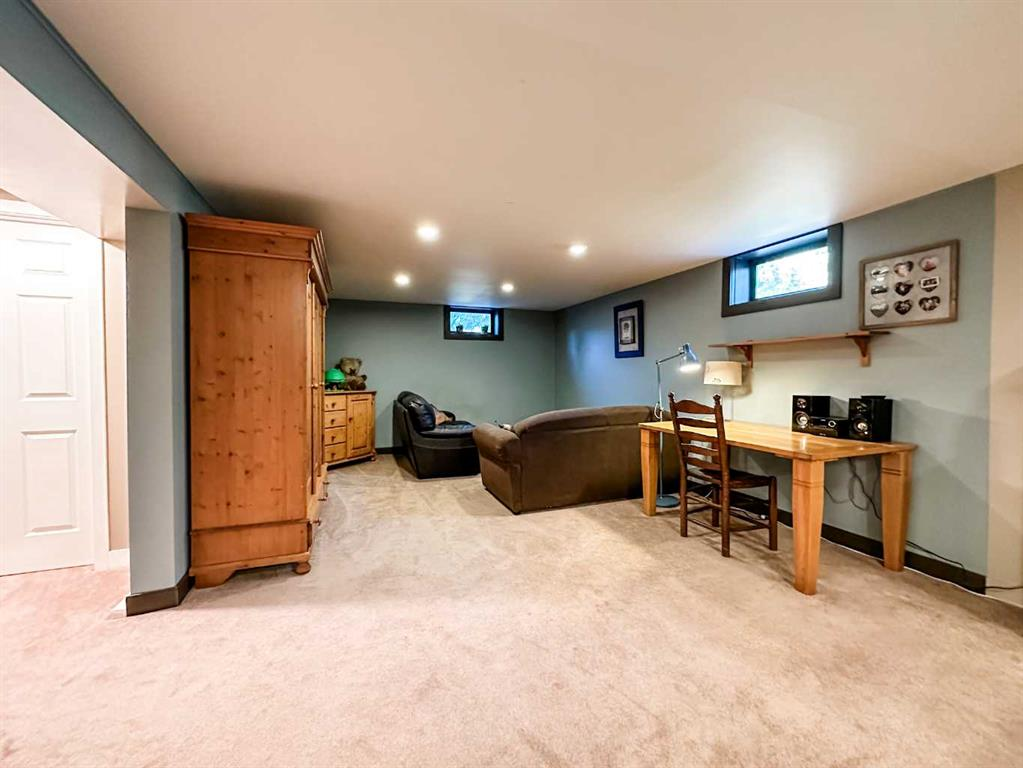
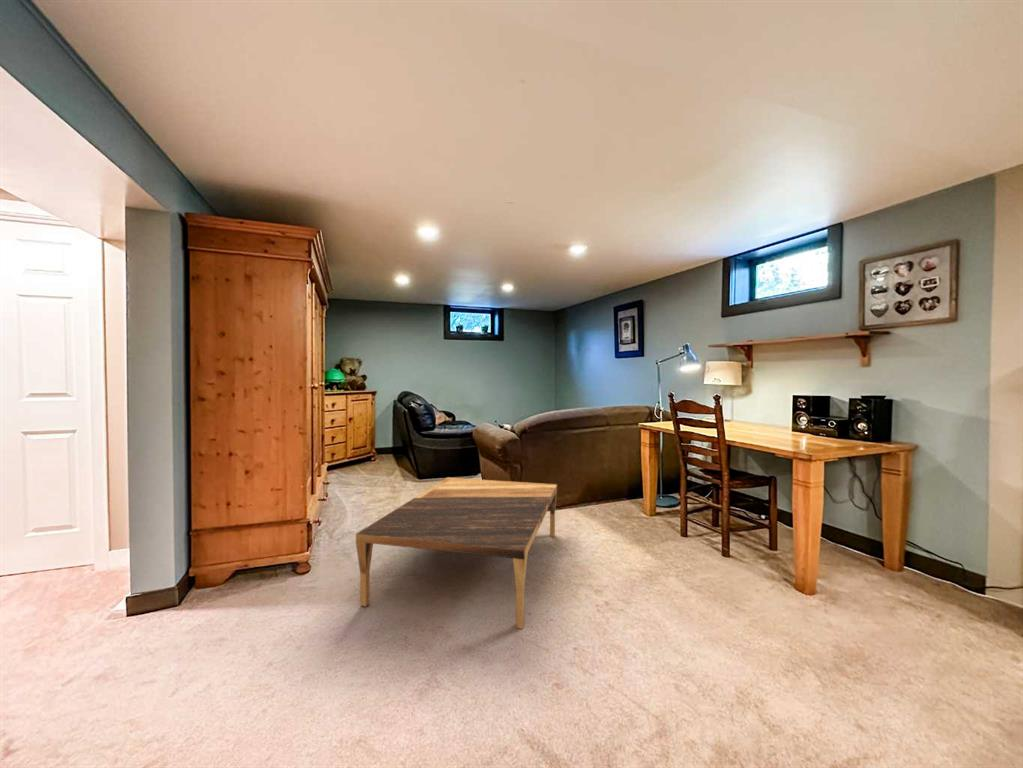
+ coffee table [355,476,558,630]
